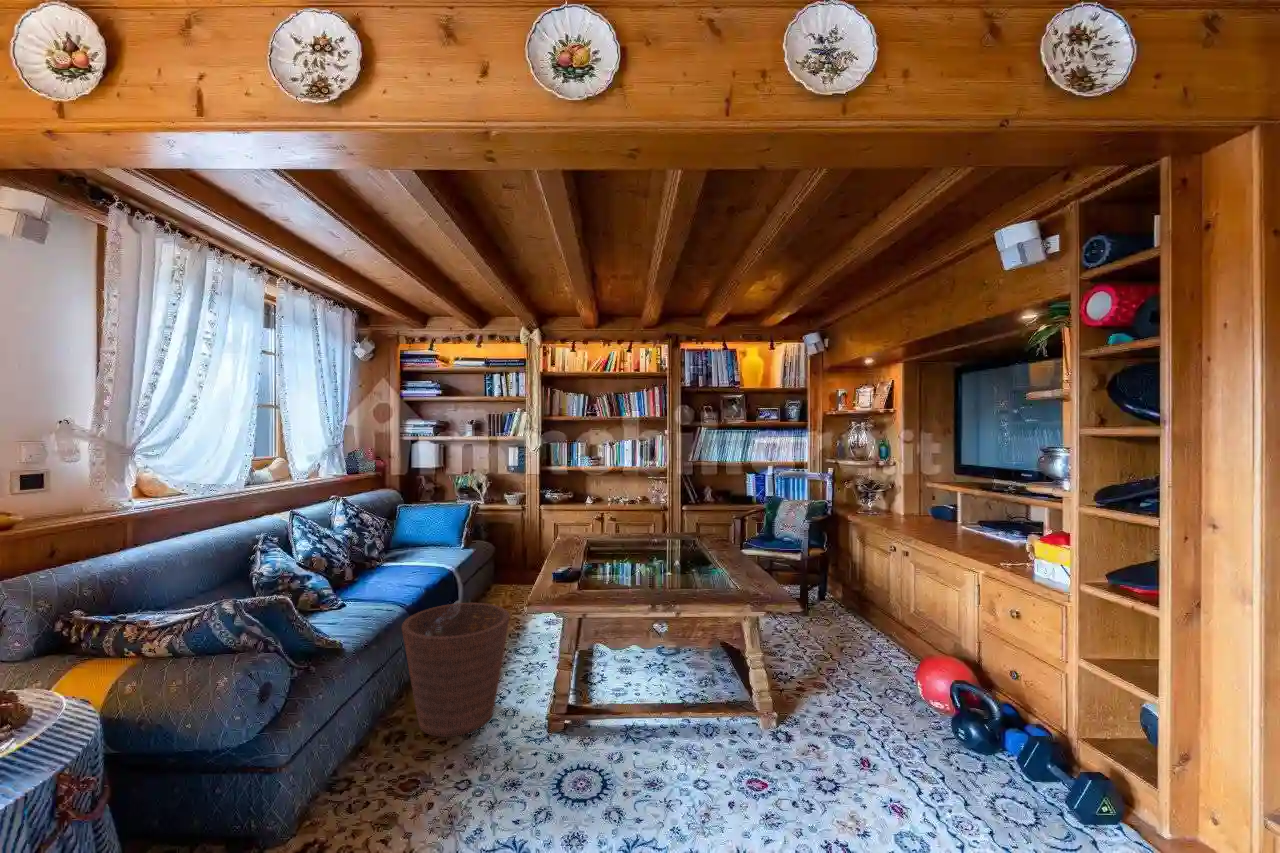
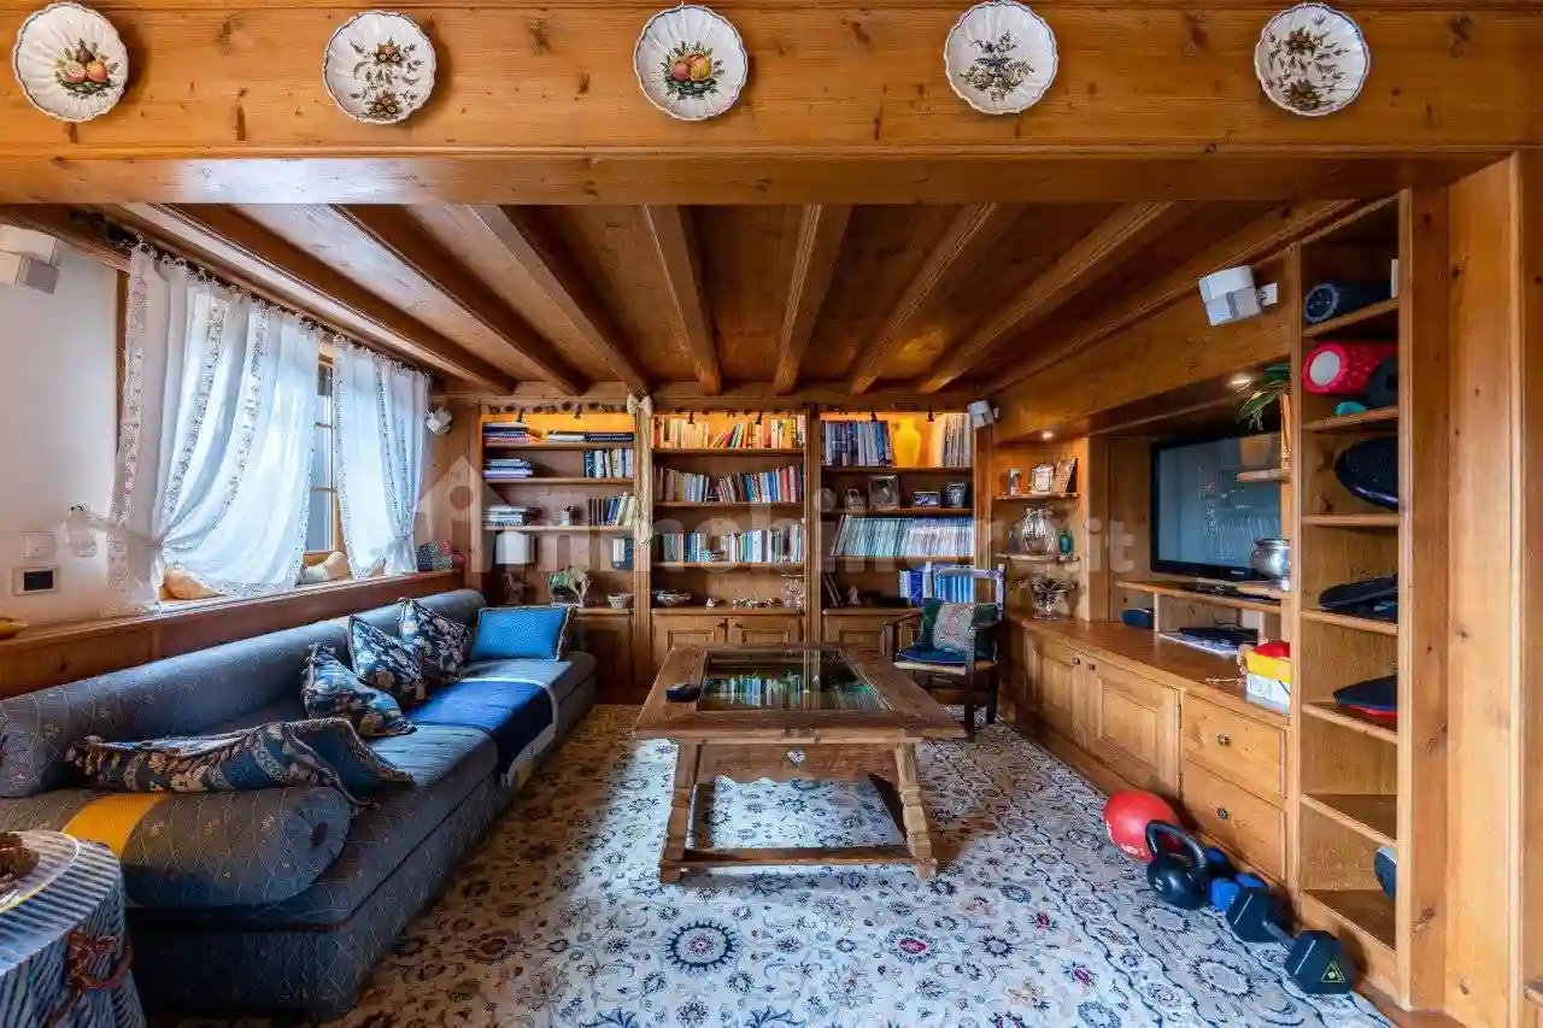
- basket [401,602,511,737]
